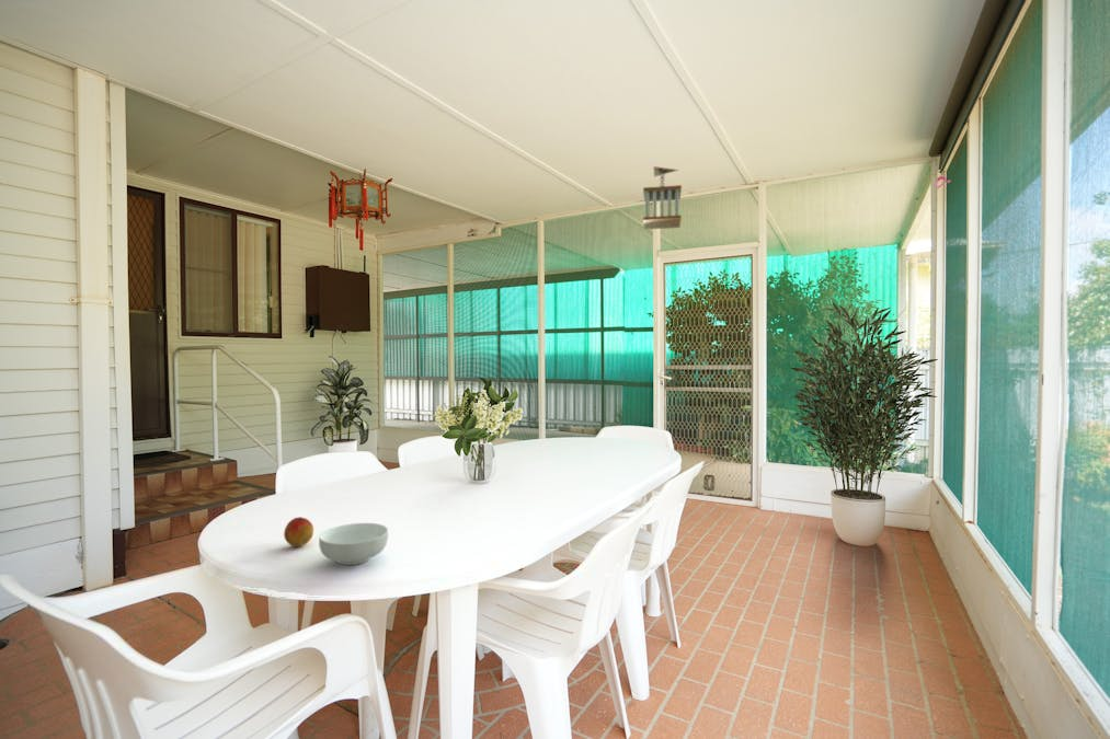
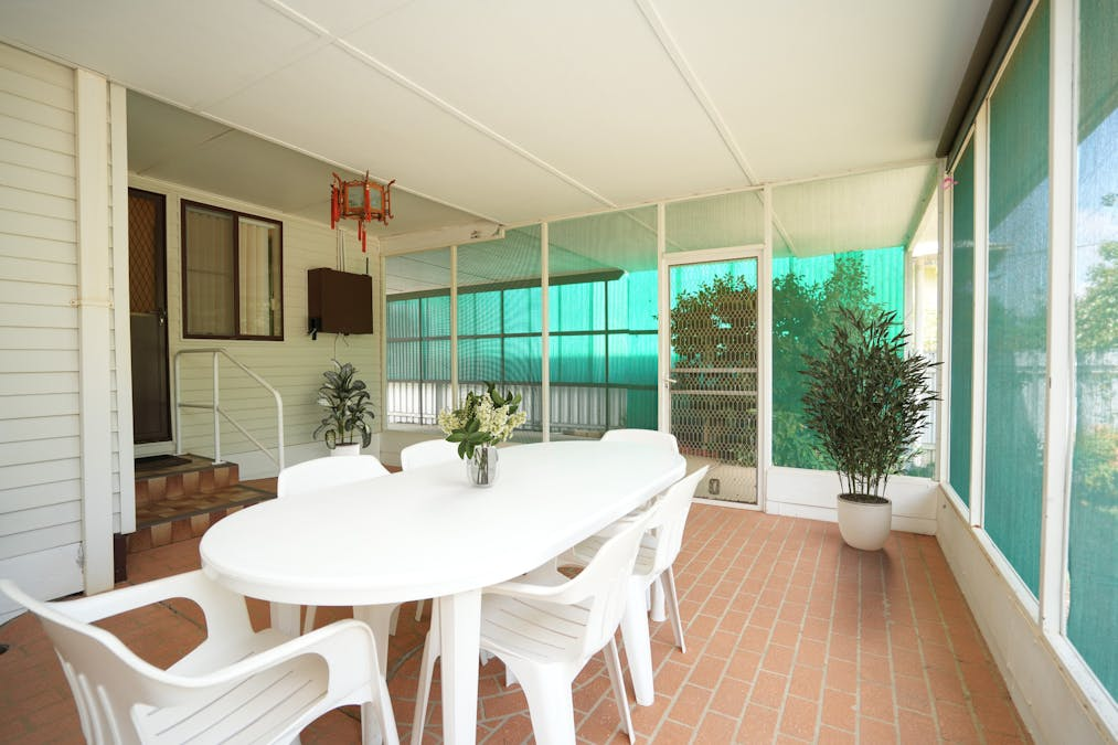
- wind chime [642,165,683,231]
- peach [283,516,314,549]
- cereal bowl [318,522,389,566]
